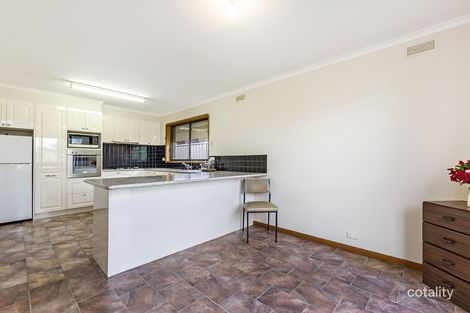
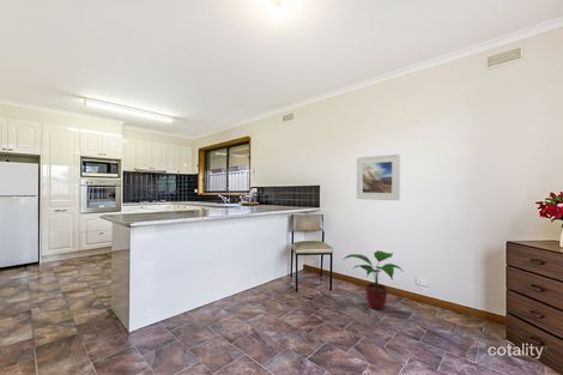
+ potted plant [343,249,405,310]
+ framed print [356,153,401,201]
